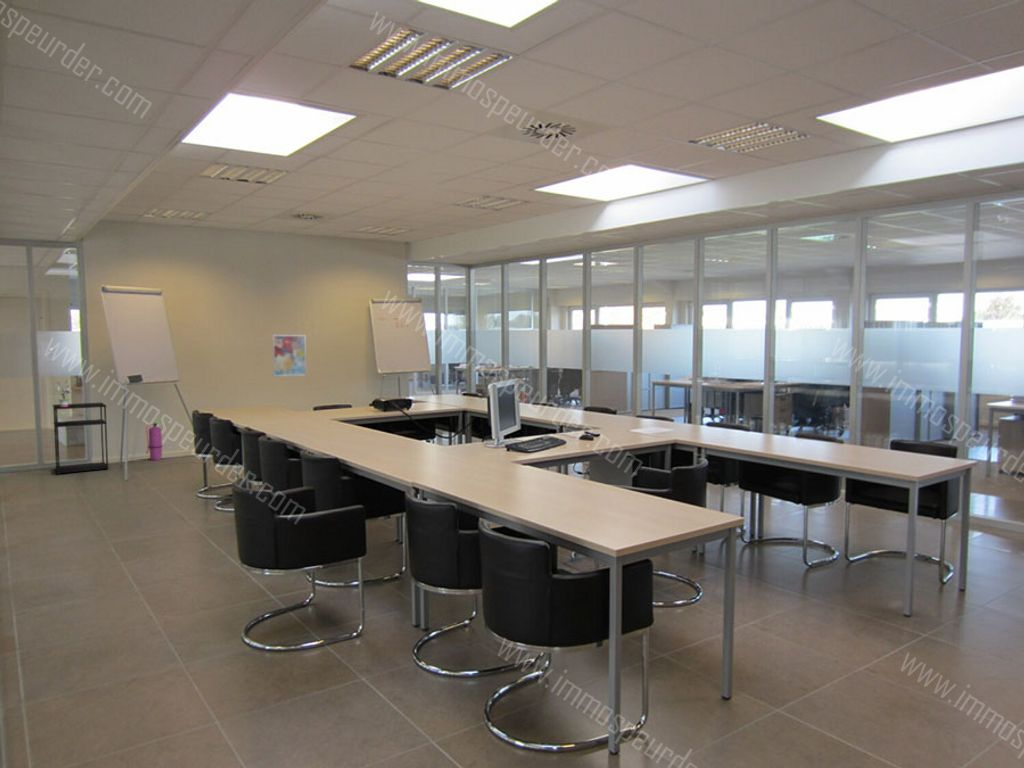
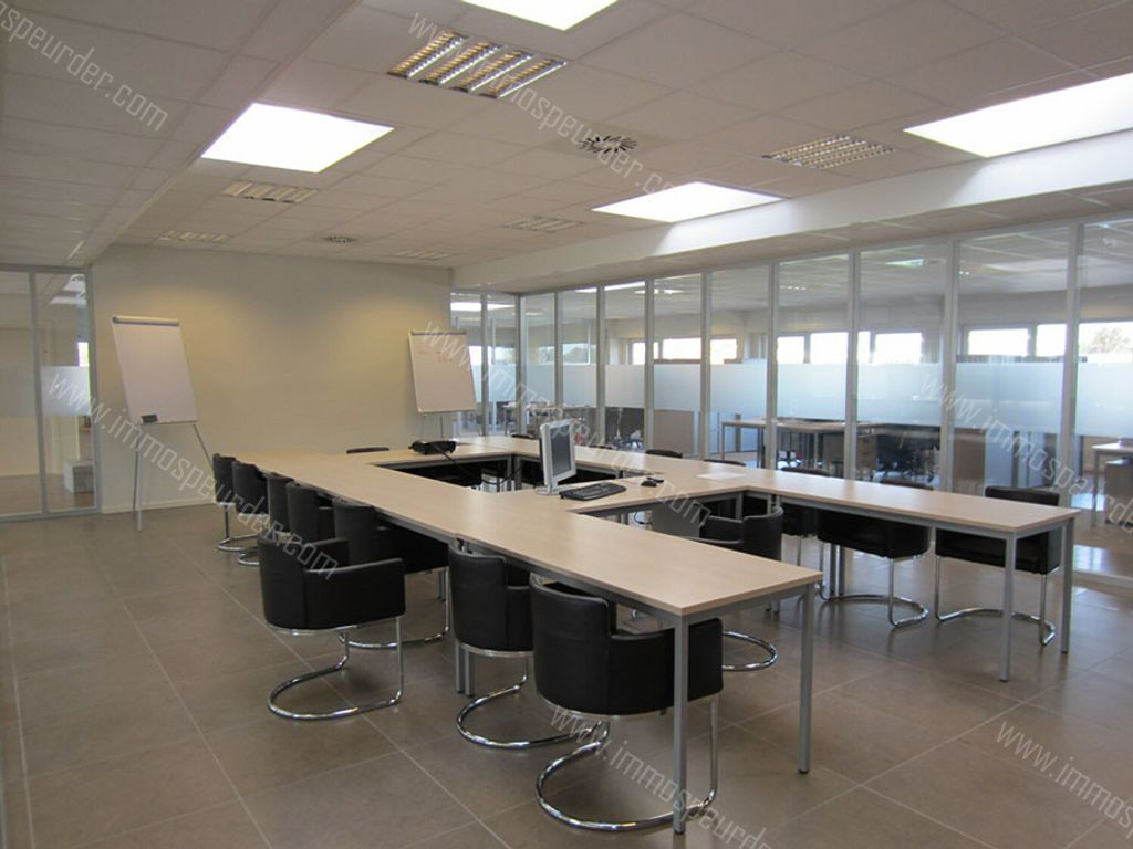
- wall art [272,334,307,377]
- fire extinguisher [145,418,163,461]
- shelving unit [52,401,110,476]
- potted plant [53,379,72,407]
